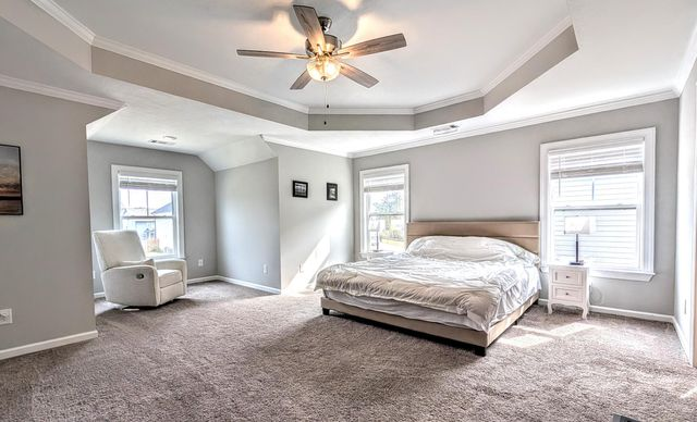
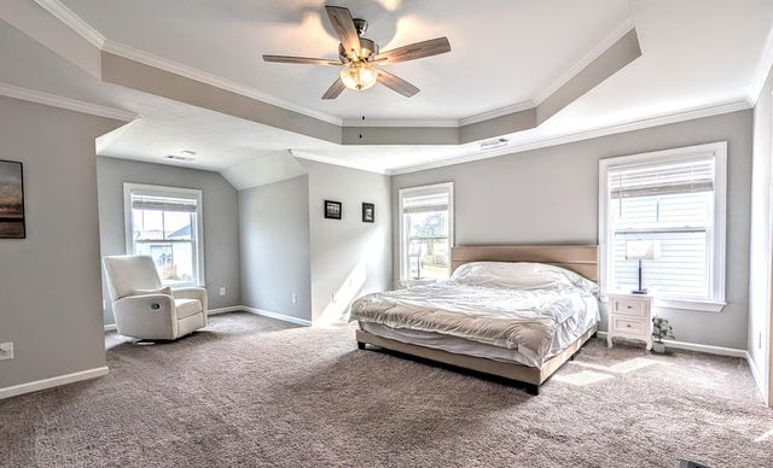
+ potted plant [651,316,676,353]
